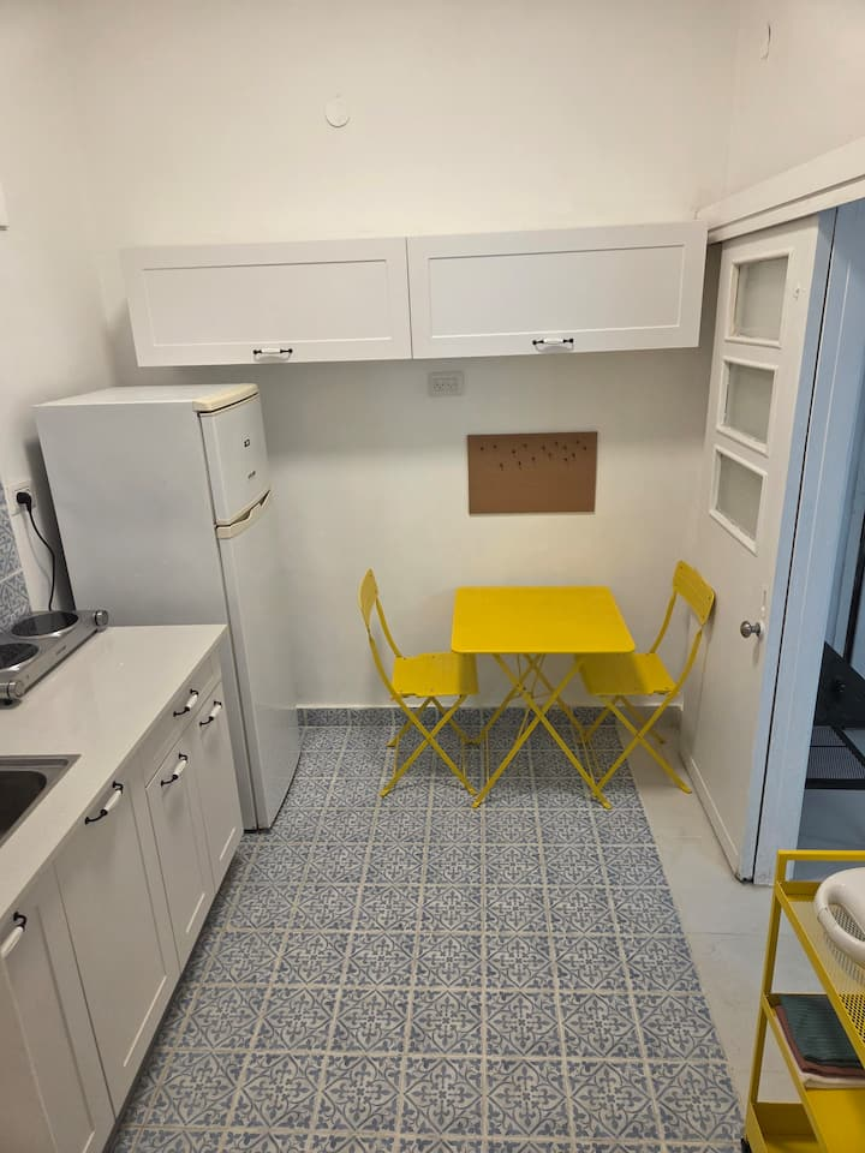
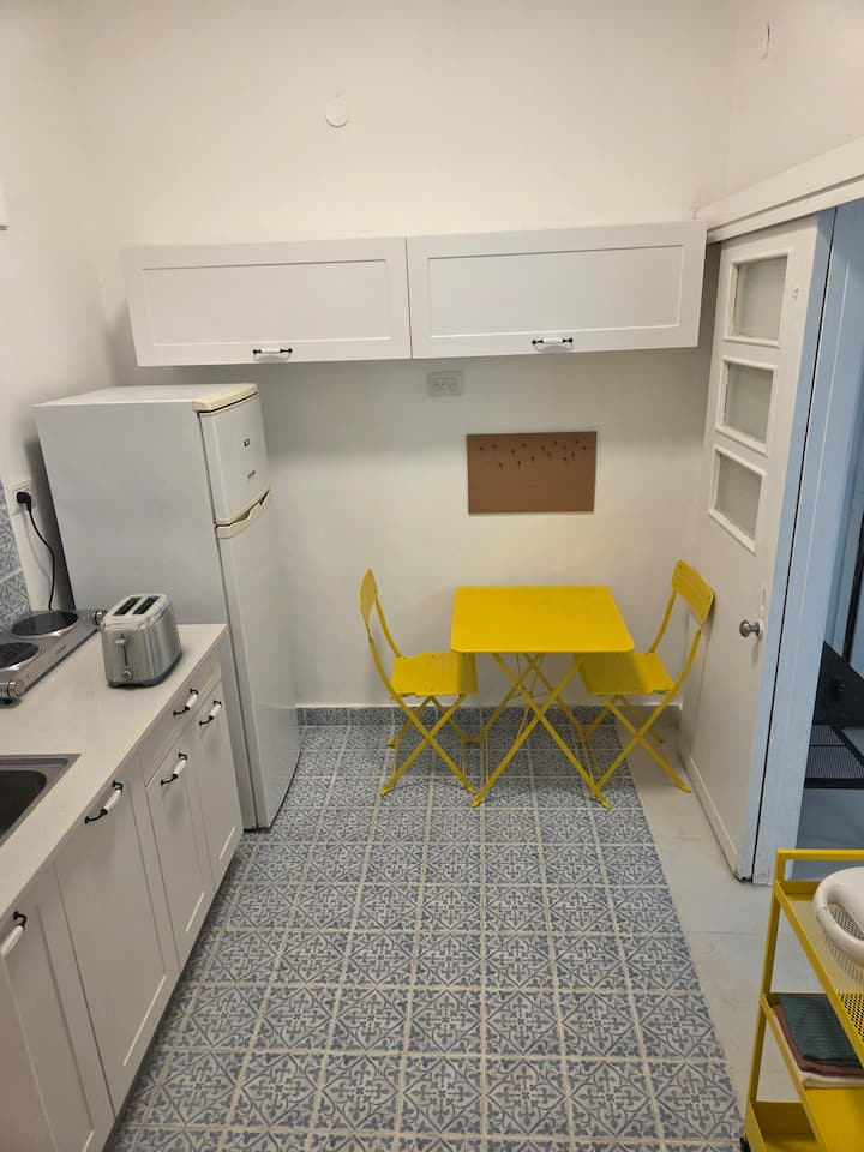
+ toaster [100,593,182,688]
